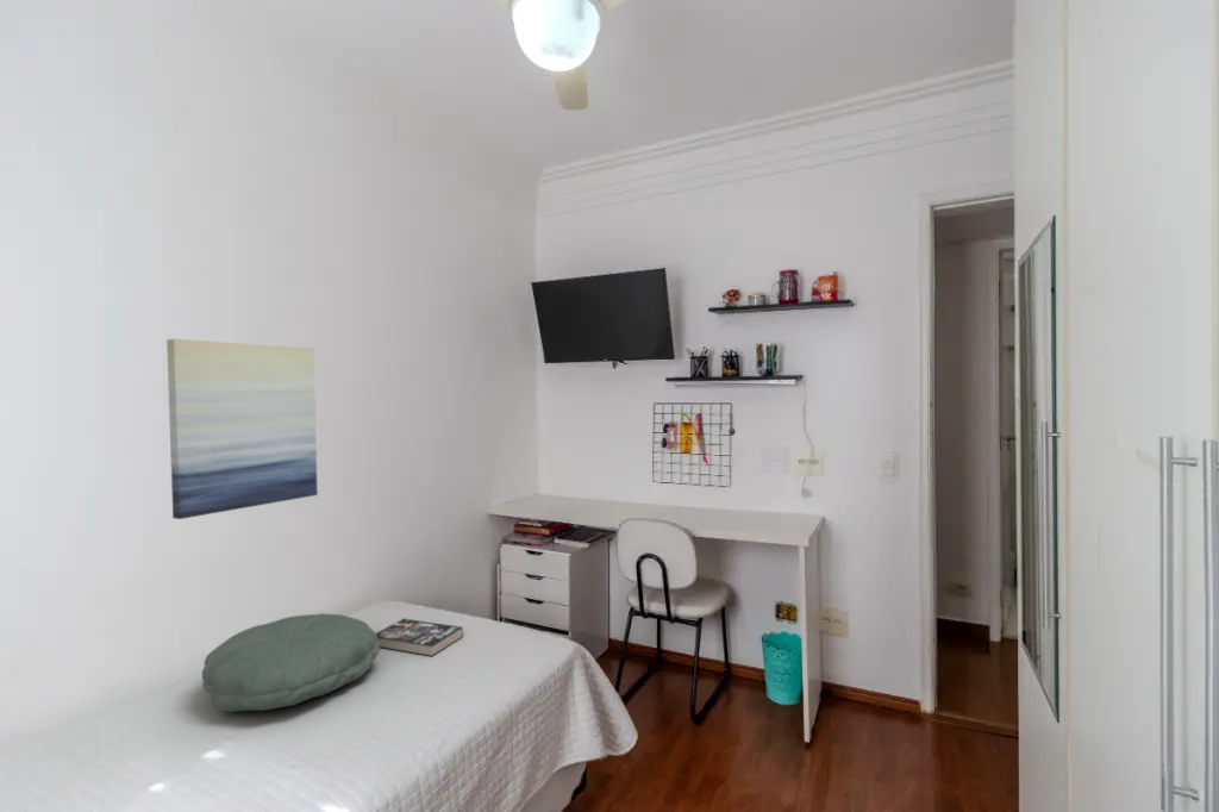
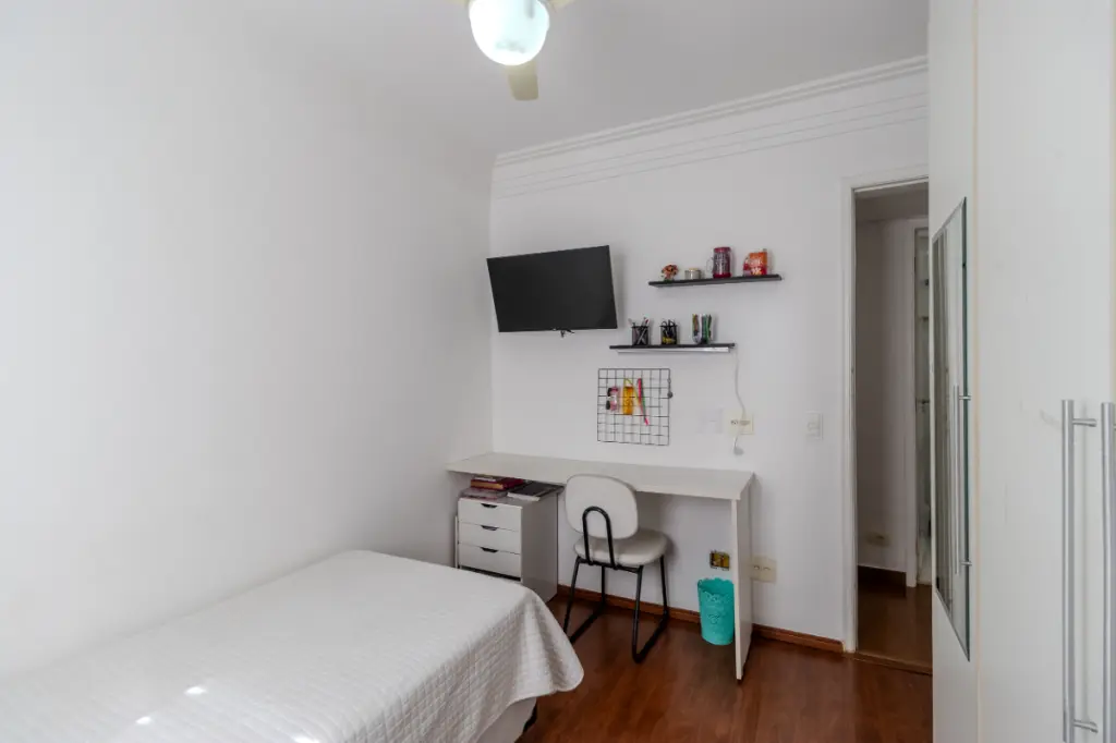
- book [375,618,464,657]
- pillow [201,612,381,713]
- wall art [165,338,319,520]
